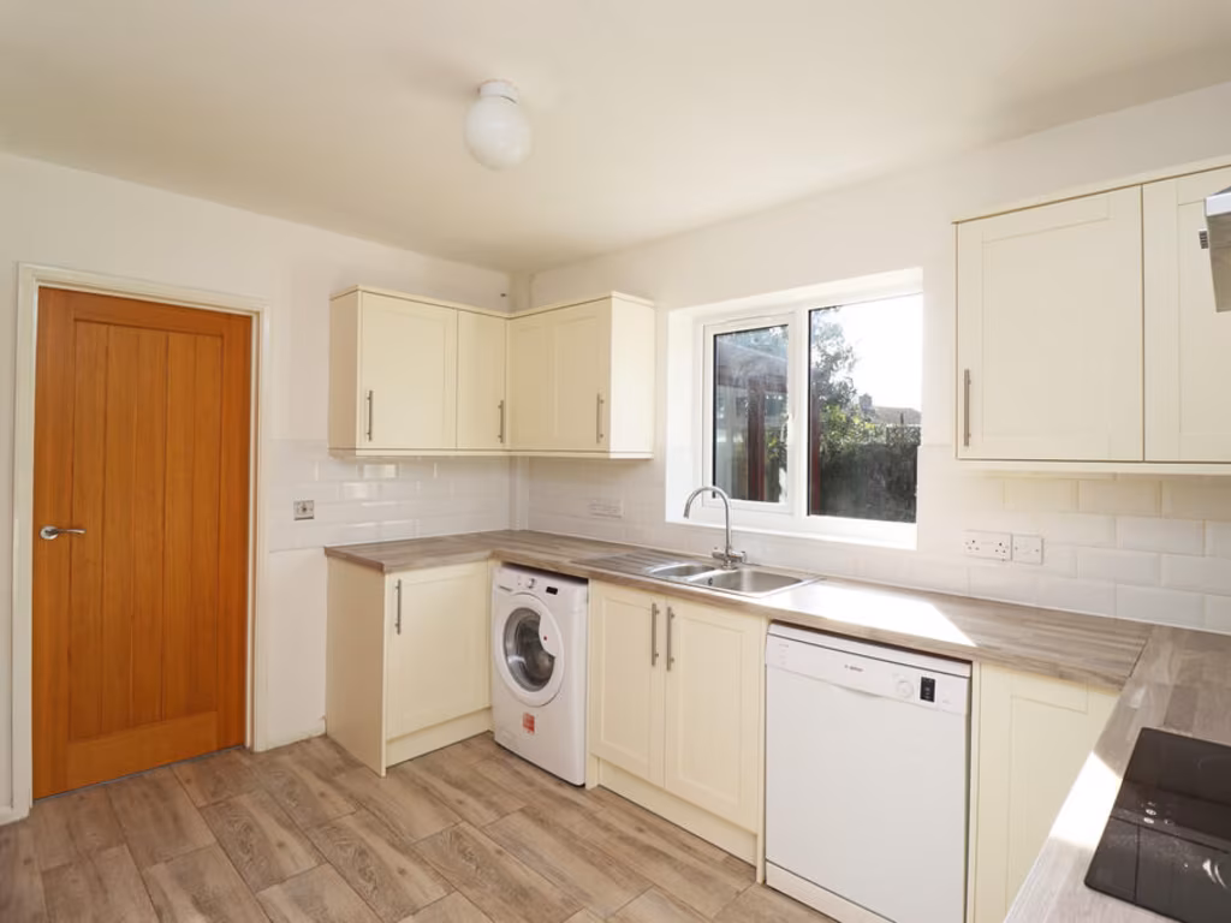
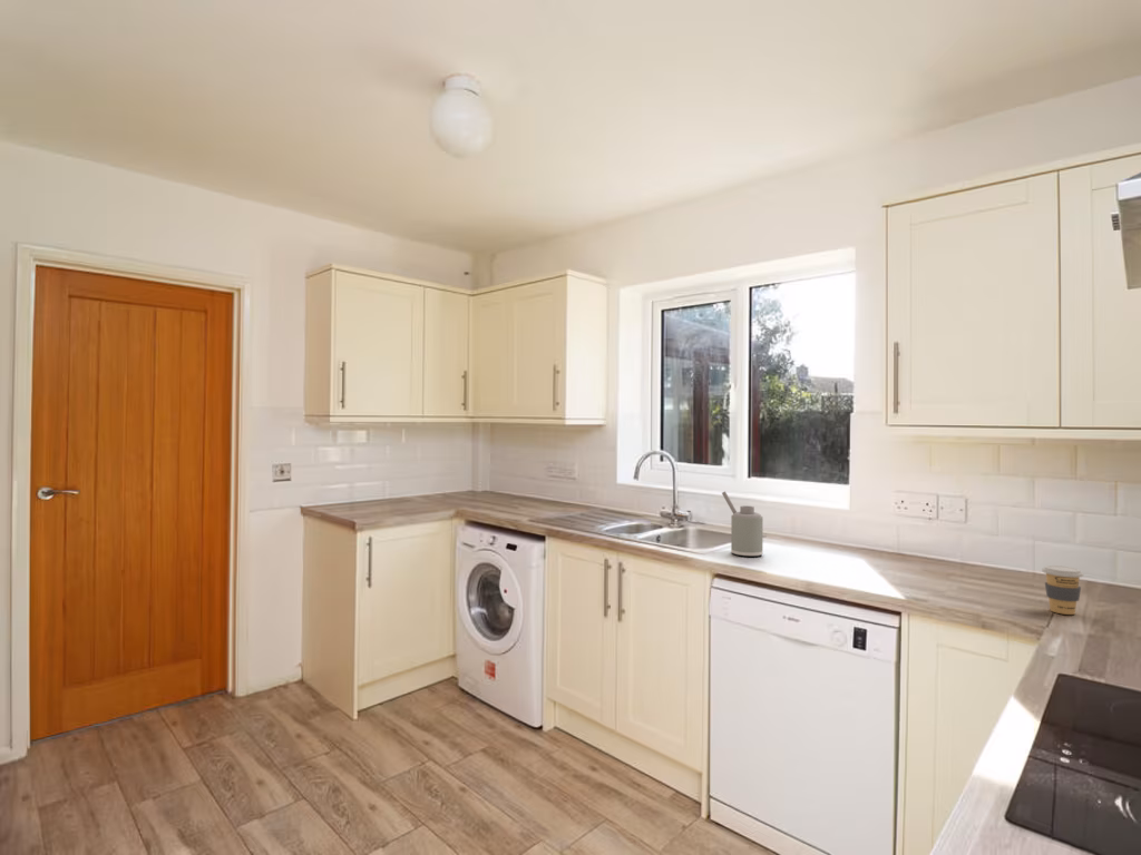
+ soap dispenser [721,490,764,558]
+ coffee cup [1041,564,1084,616]
